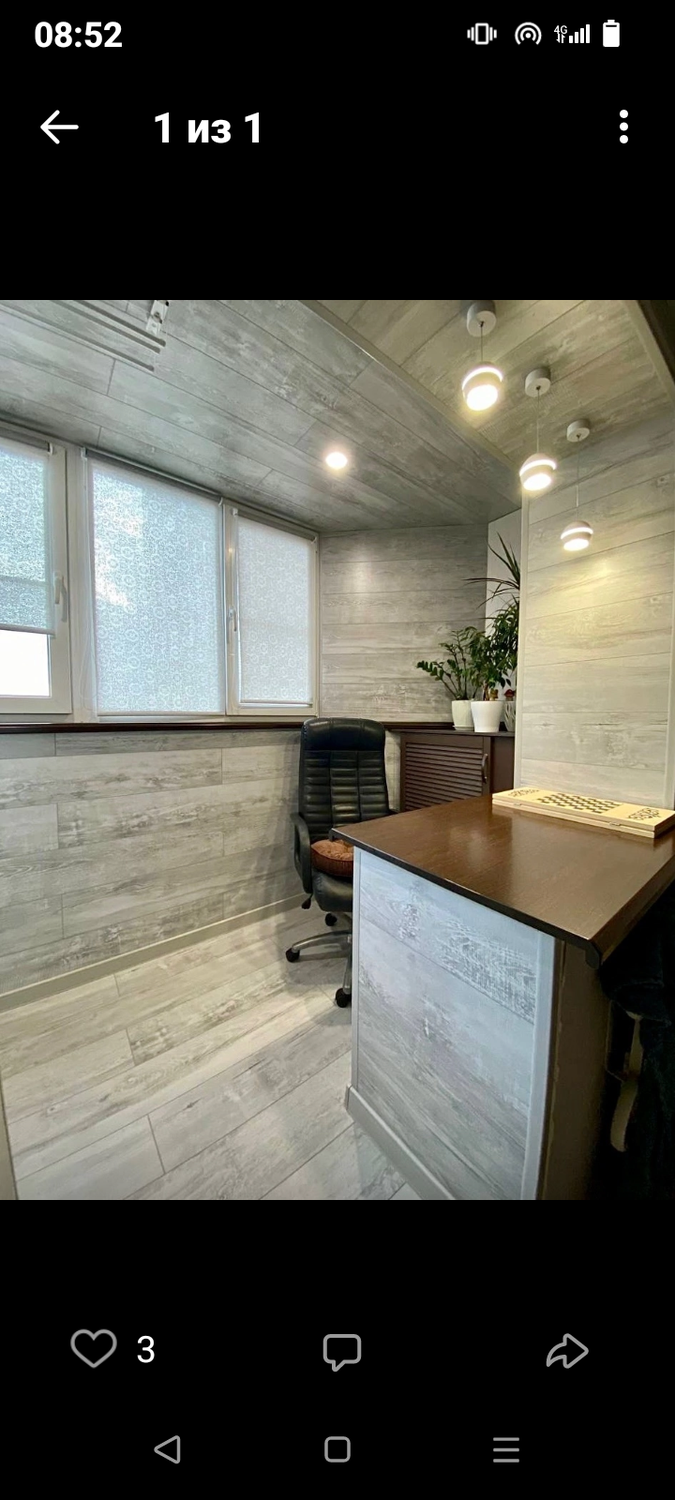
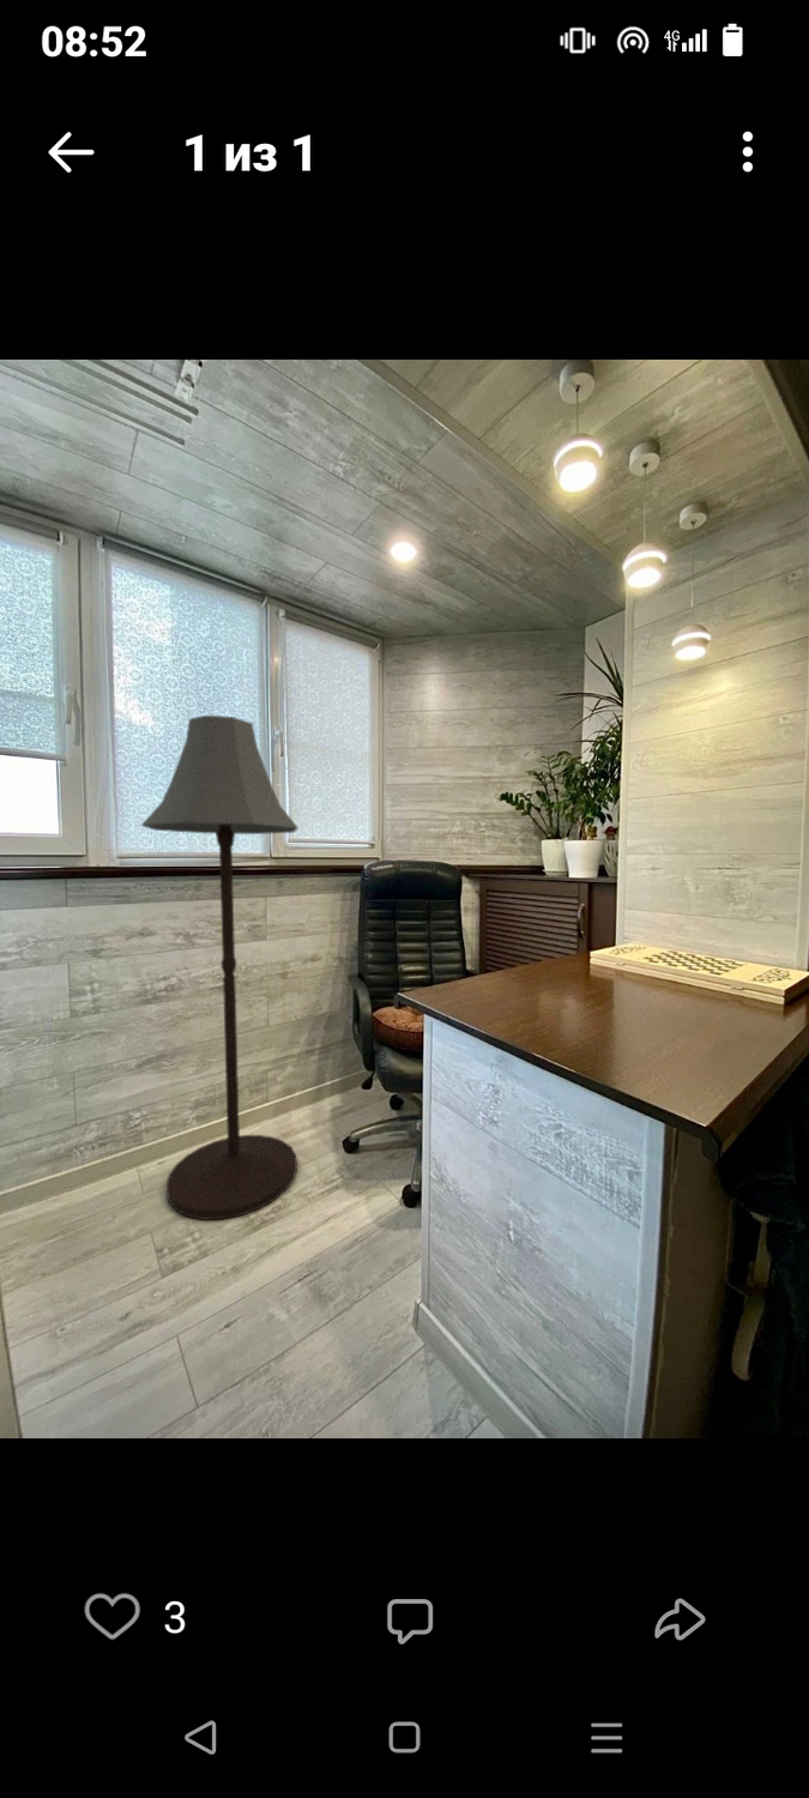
+ floor lamp [140,714,300,1220]
